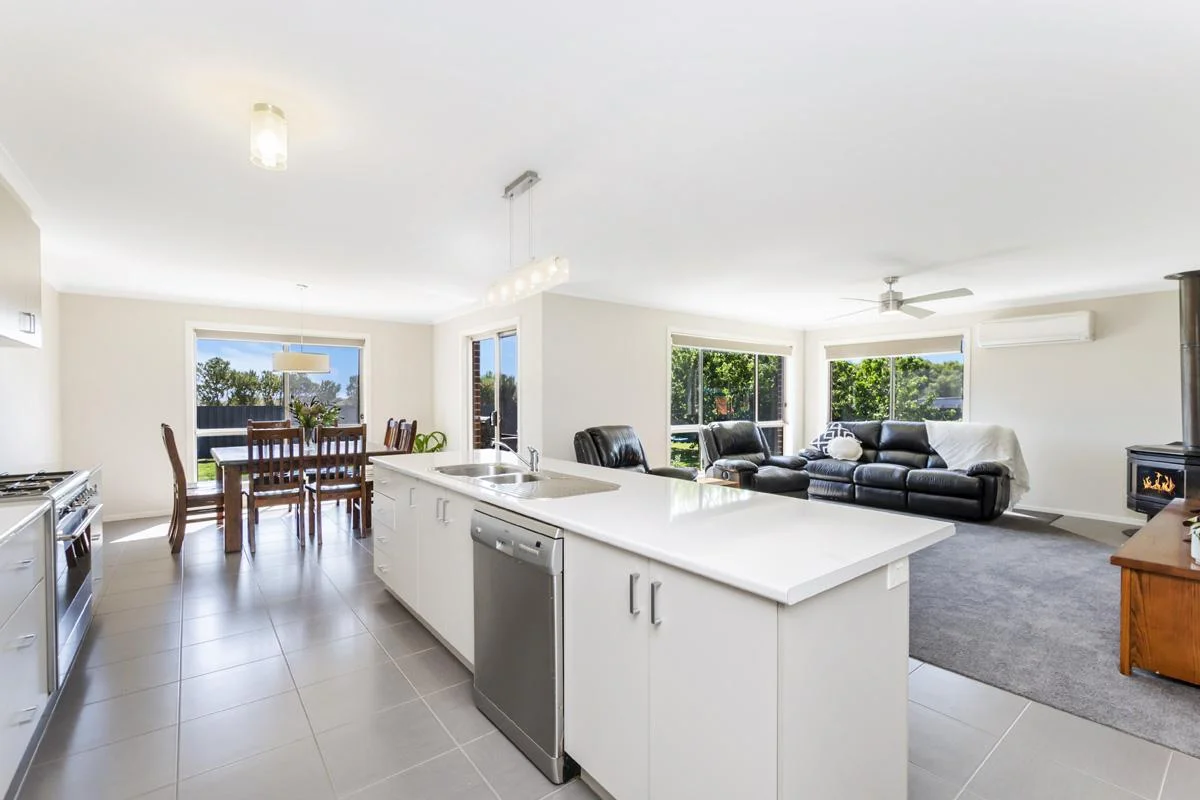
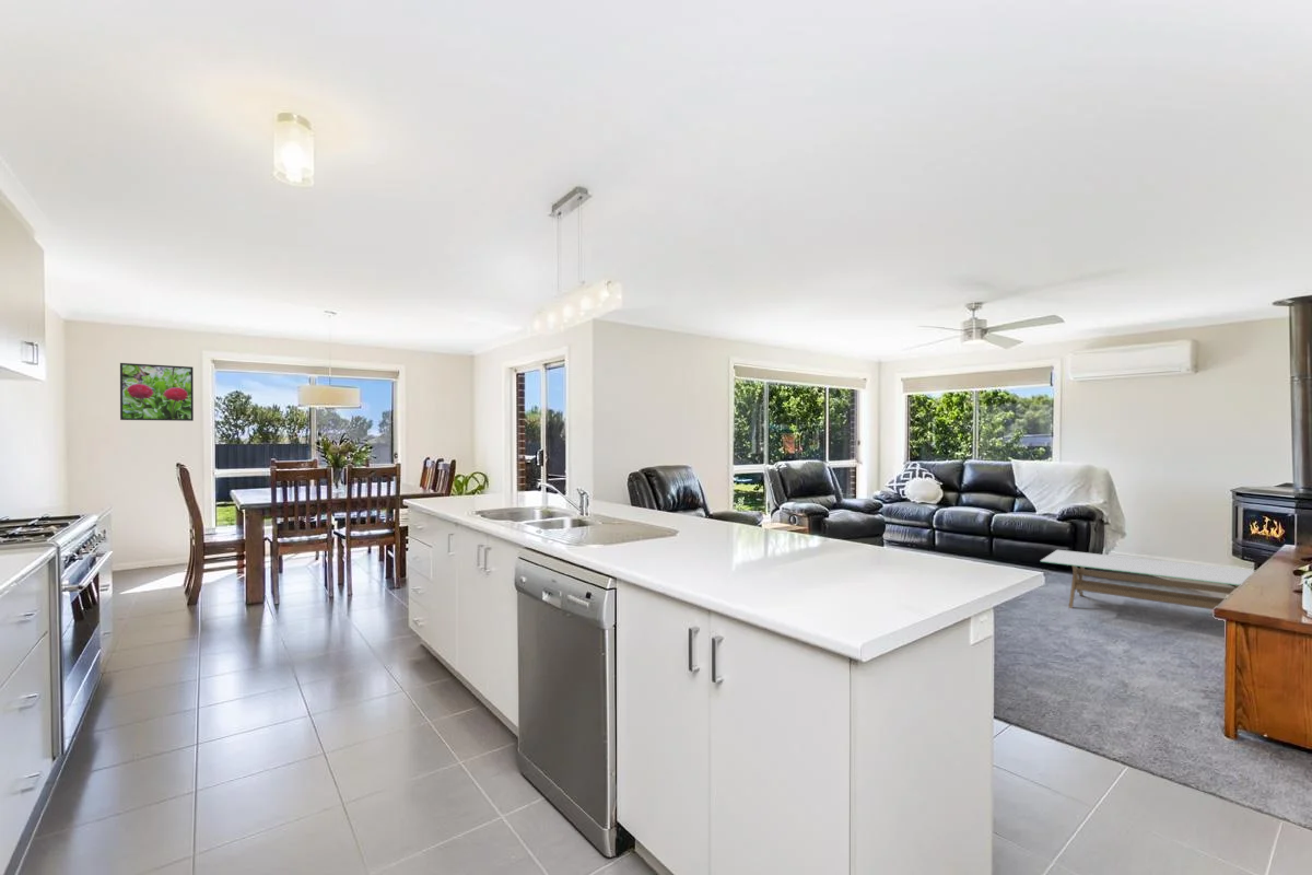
+ coffee table [1040,549,1255,610]
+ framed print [119,362,195,422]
